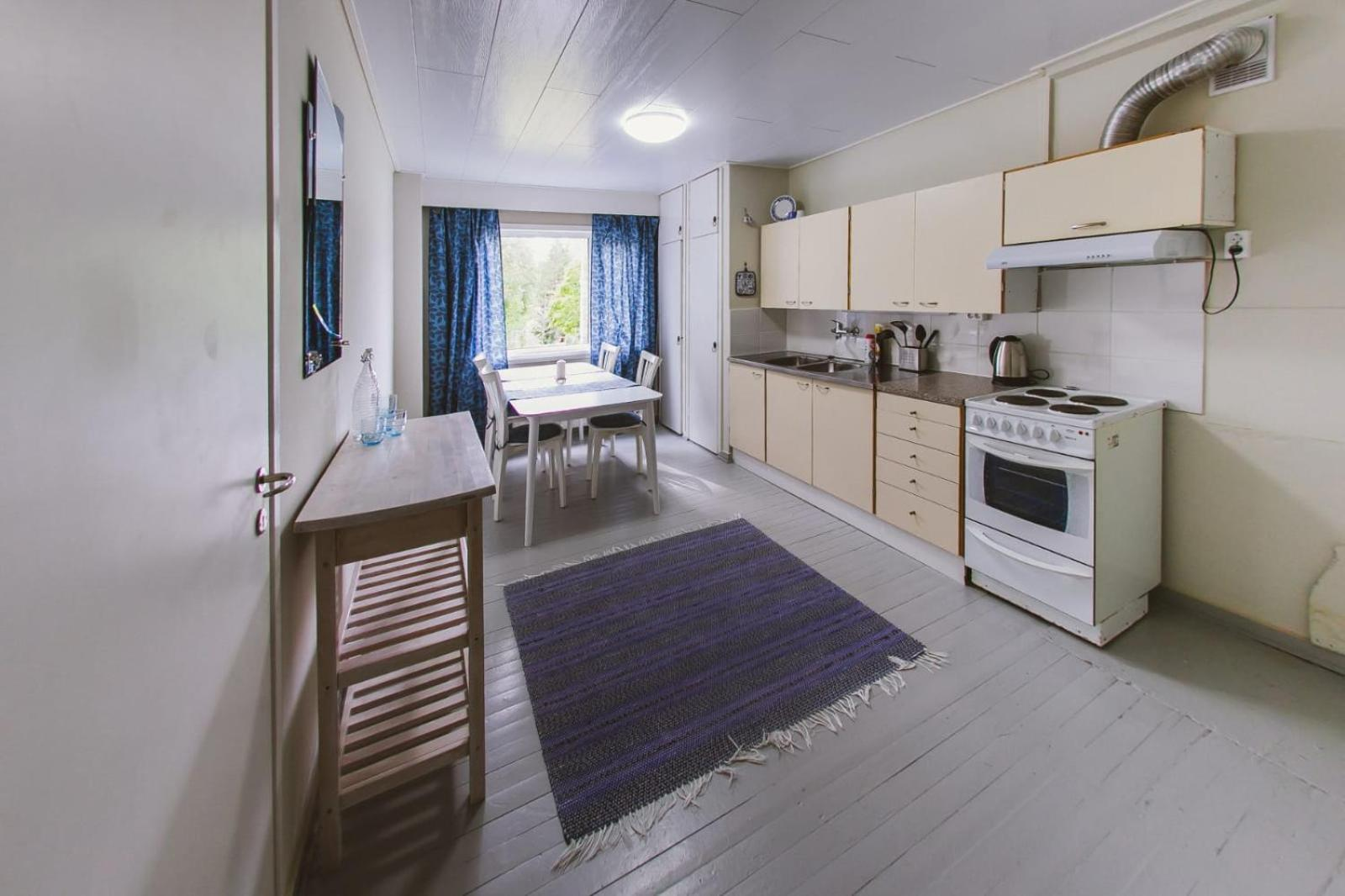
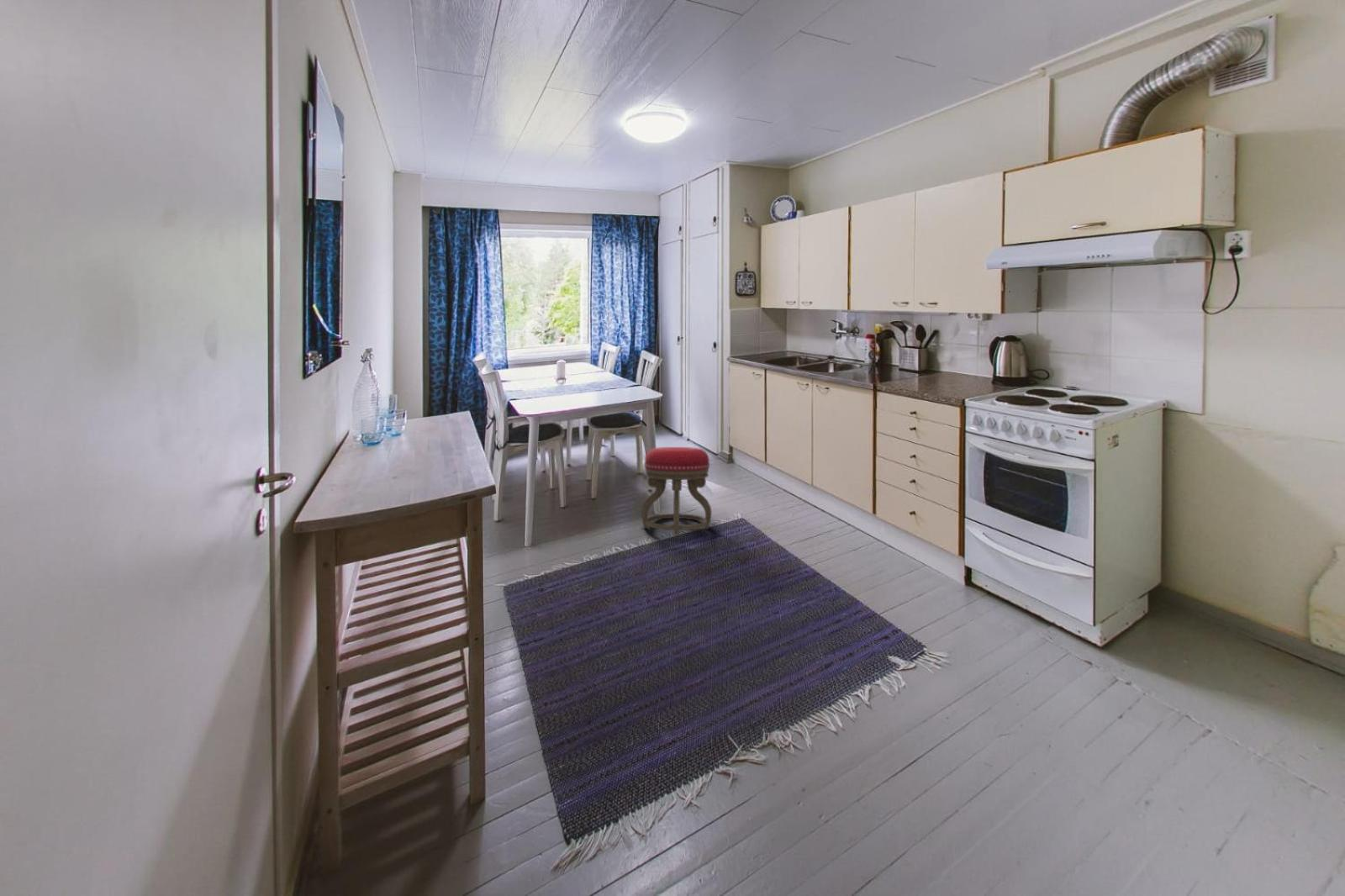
+ stool [641,446,712,536]
